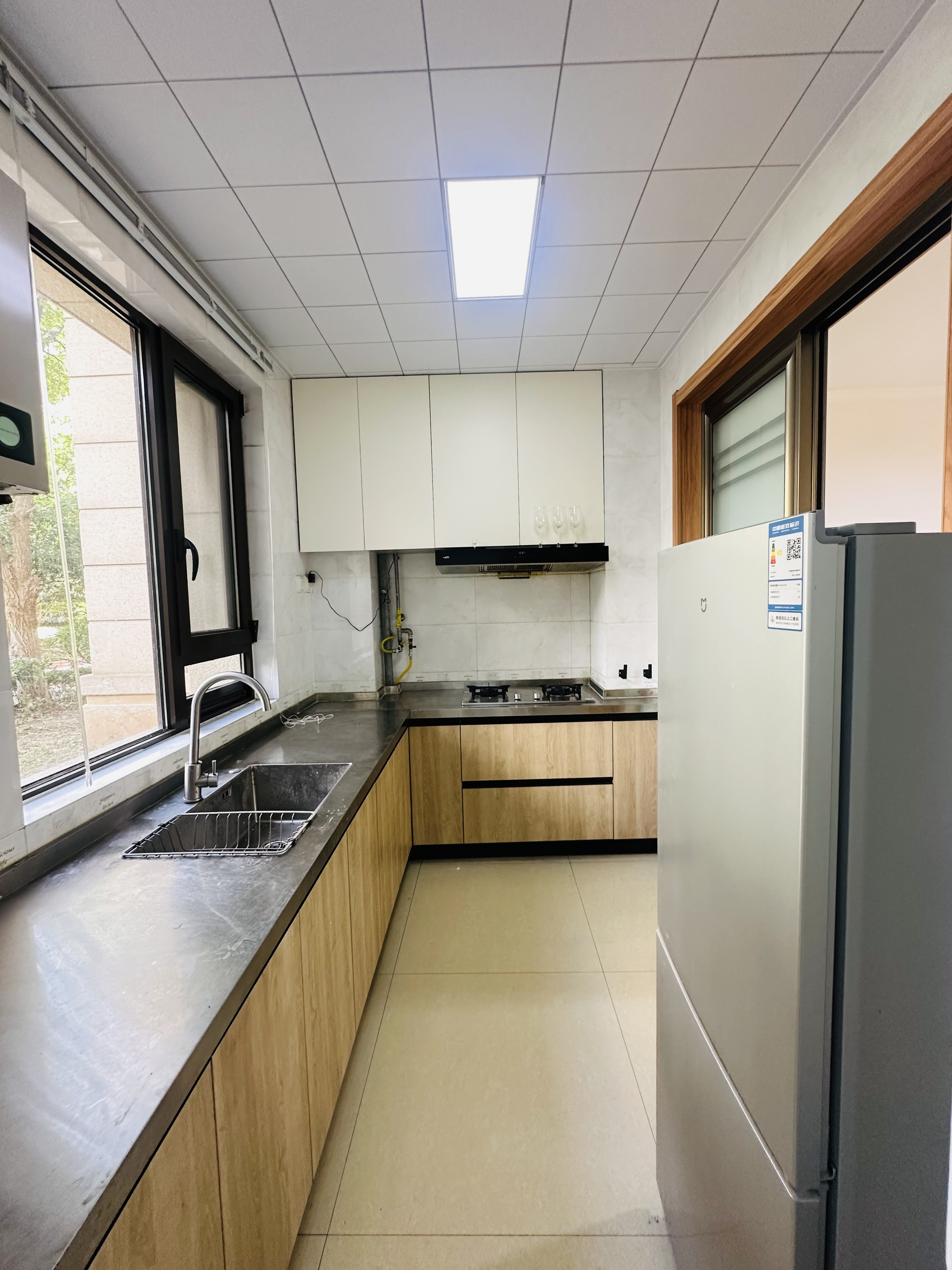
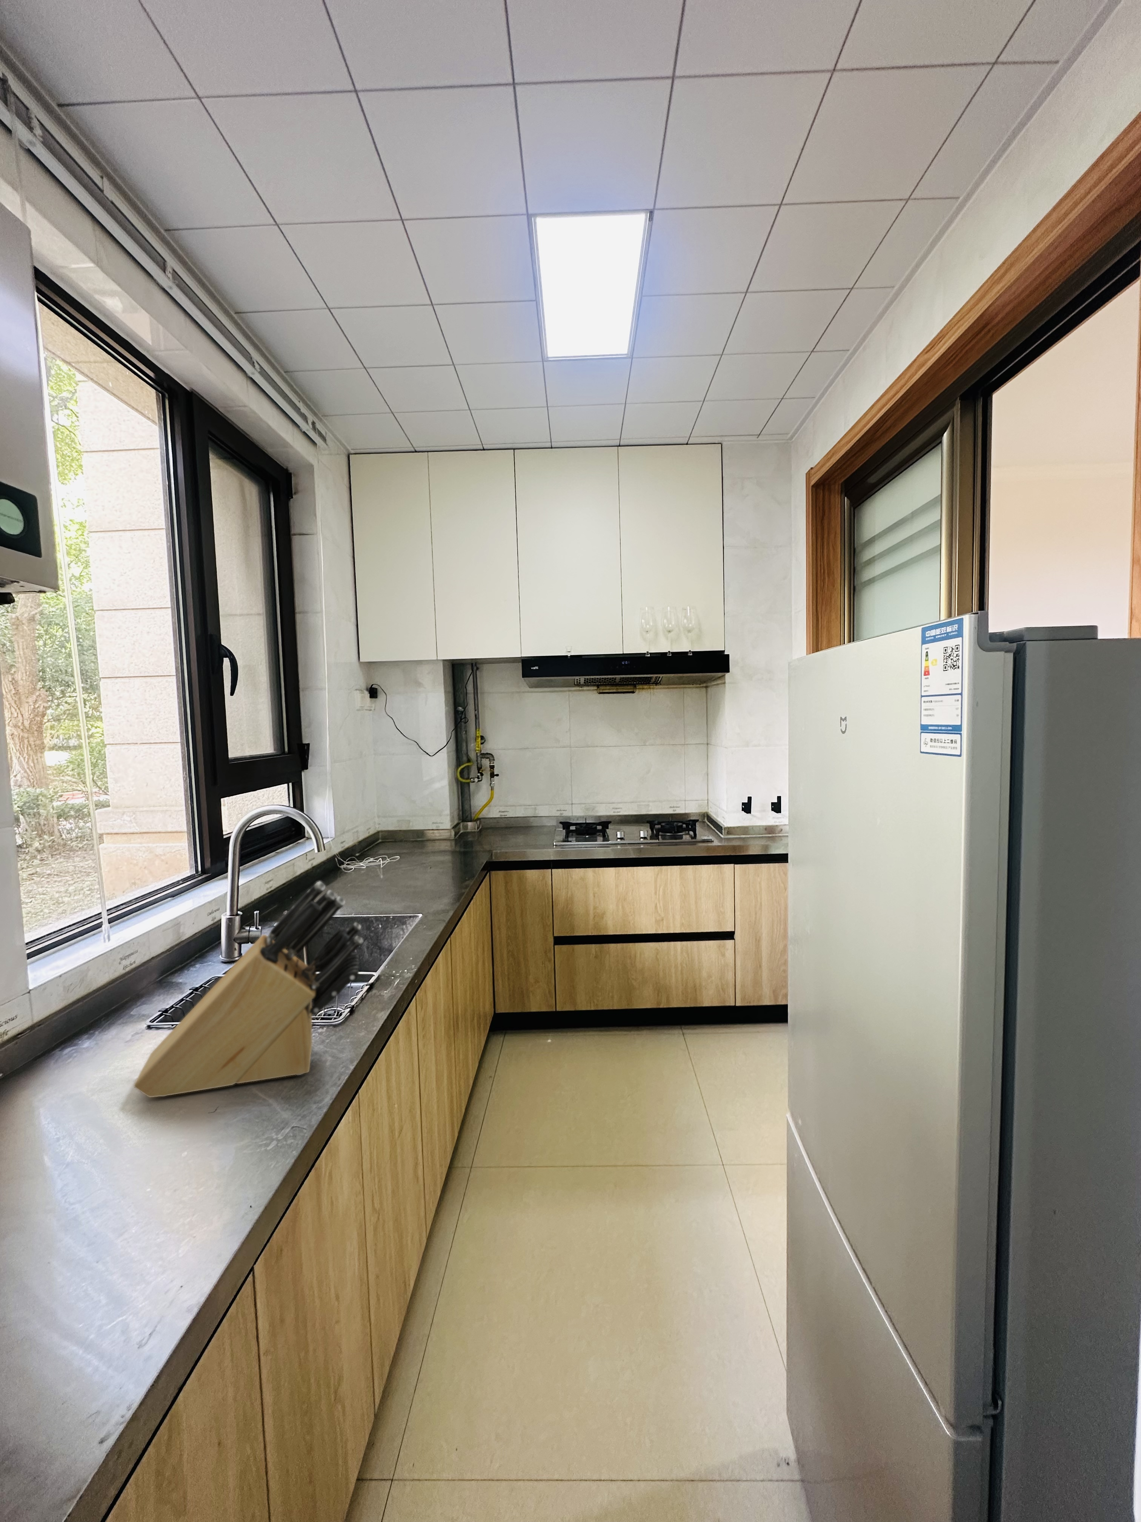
+ knife block [133,881,363,1098]
